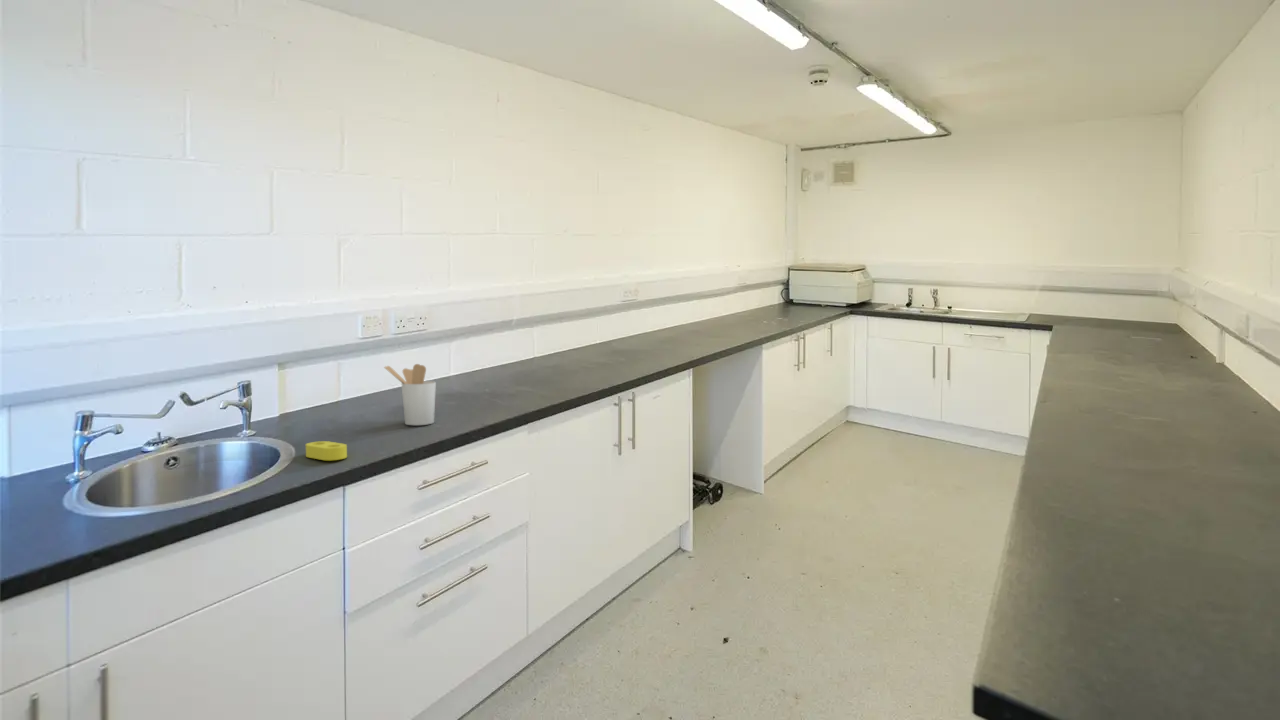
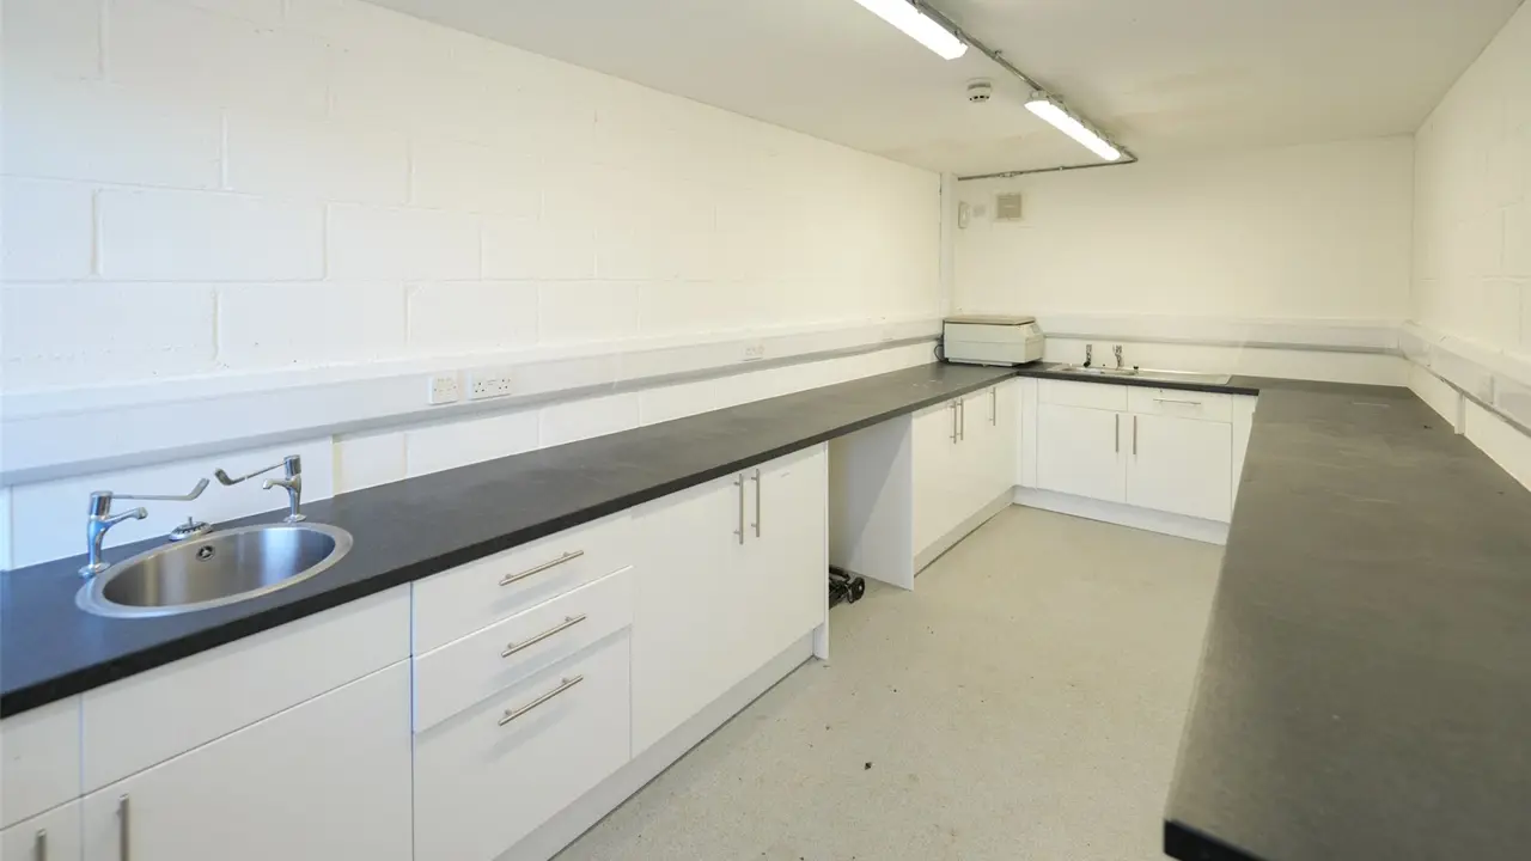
- utensil holder [384,363,437,426]
- sponge [305,440,348,461]
